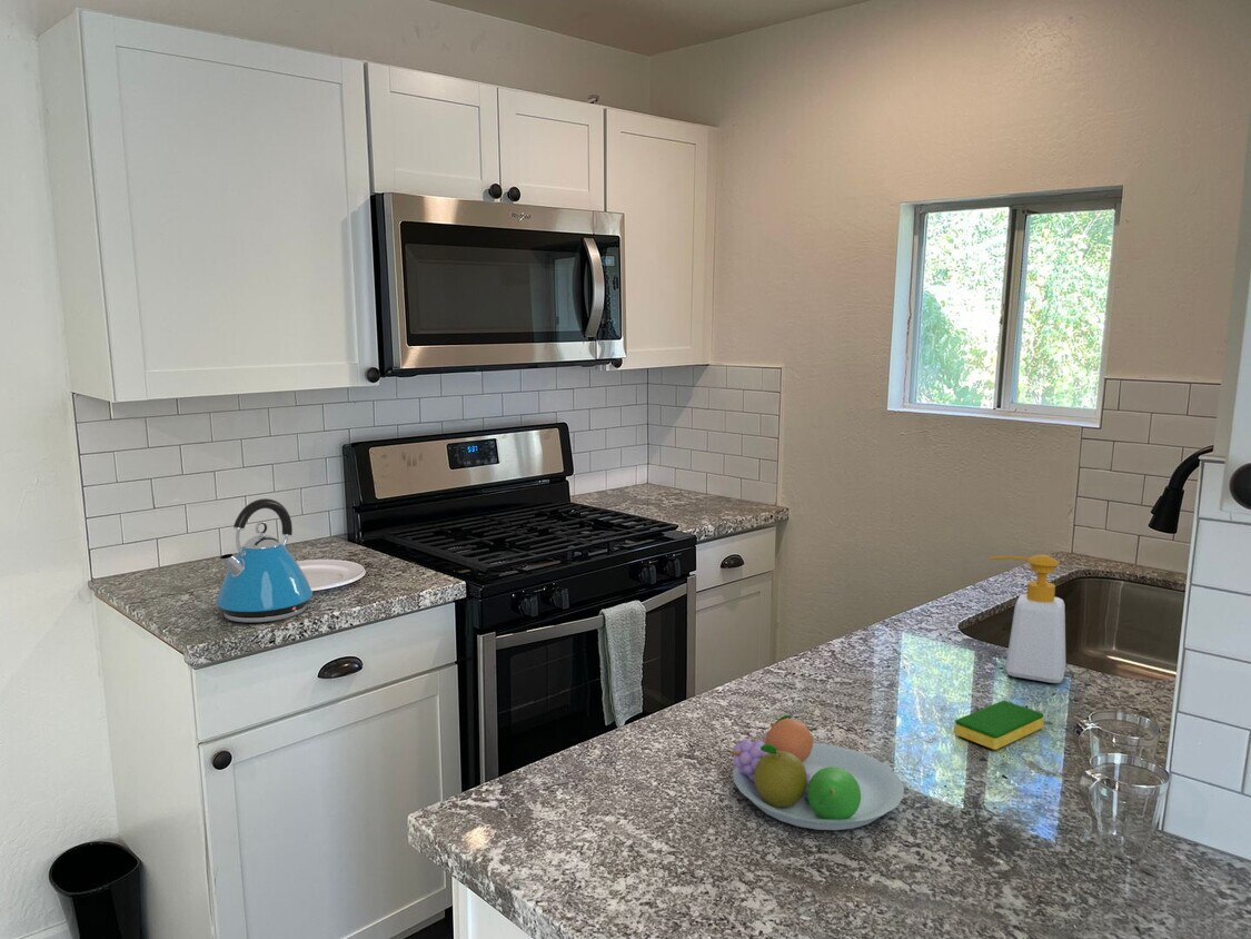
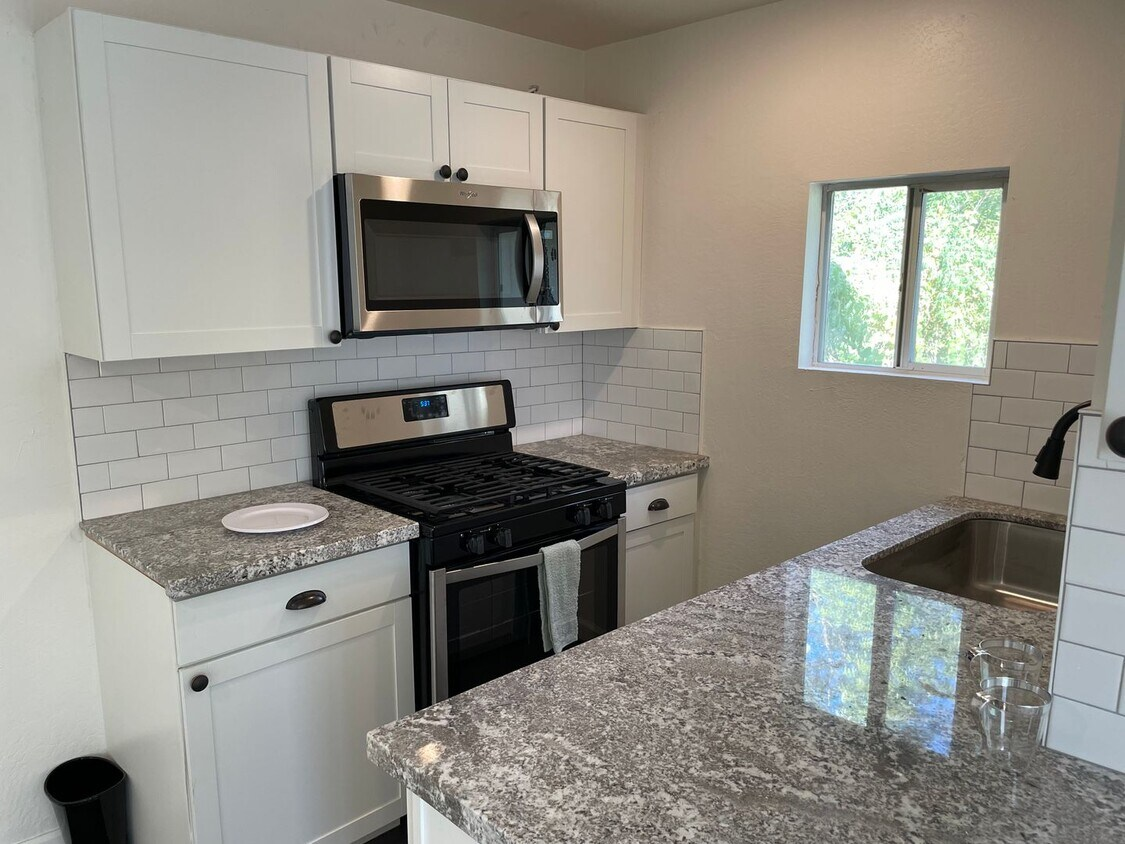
- dish sponge [954,700,1045,751]
- soap bottle [989,554,1066,684]
- fruit bowl [731,714,905,831]
- kettle [215,497,314,624]
